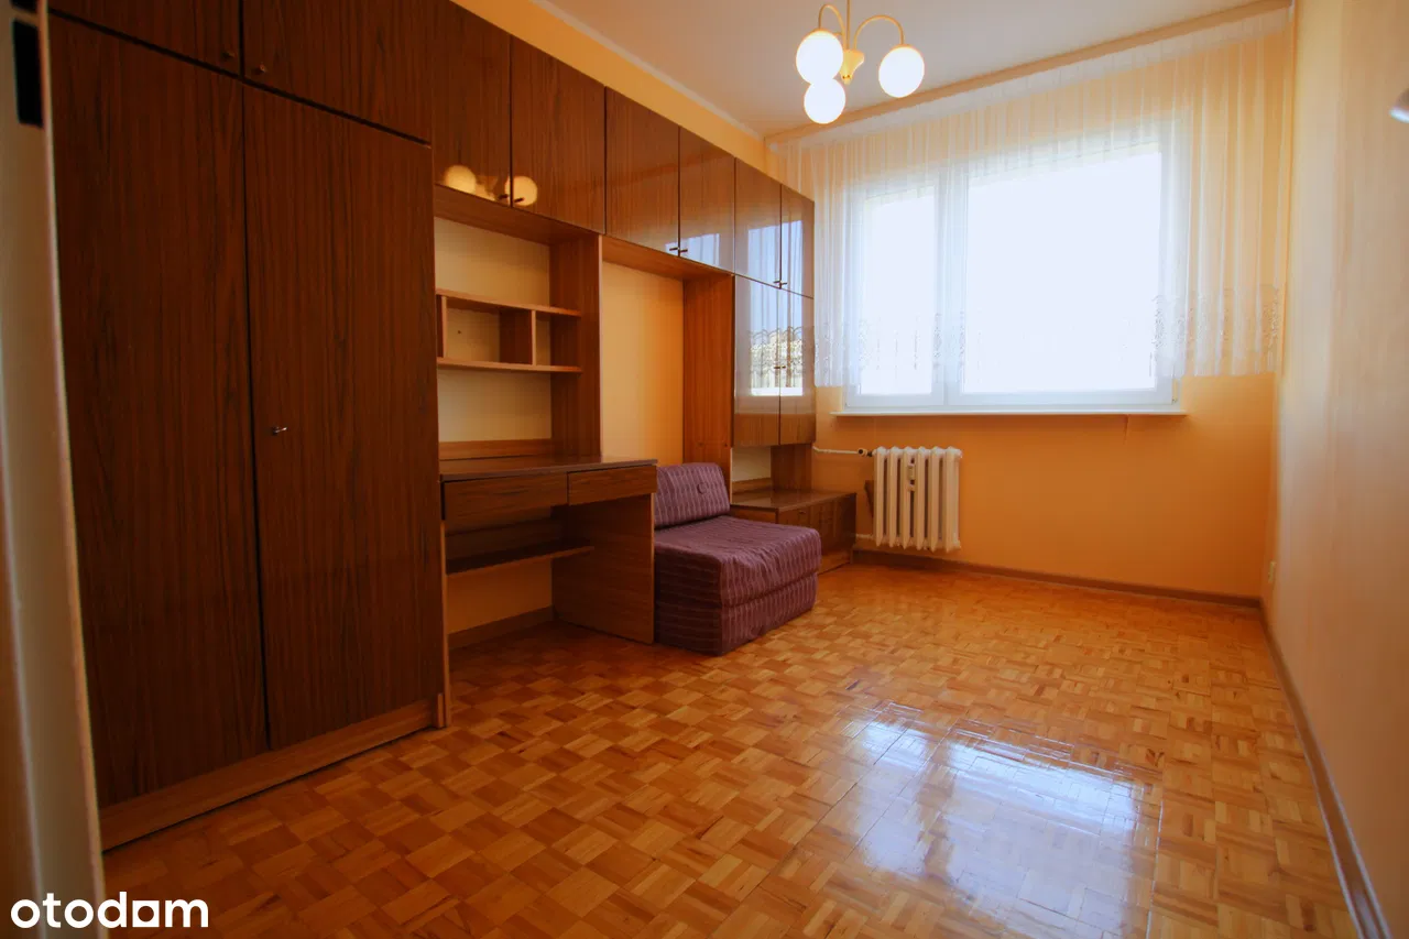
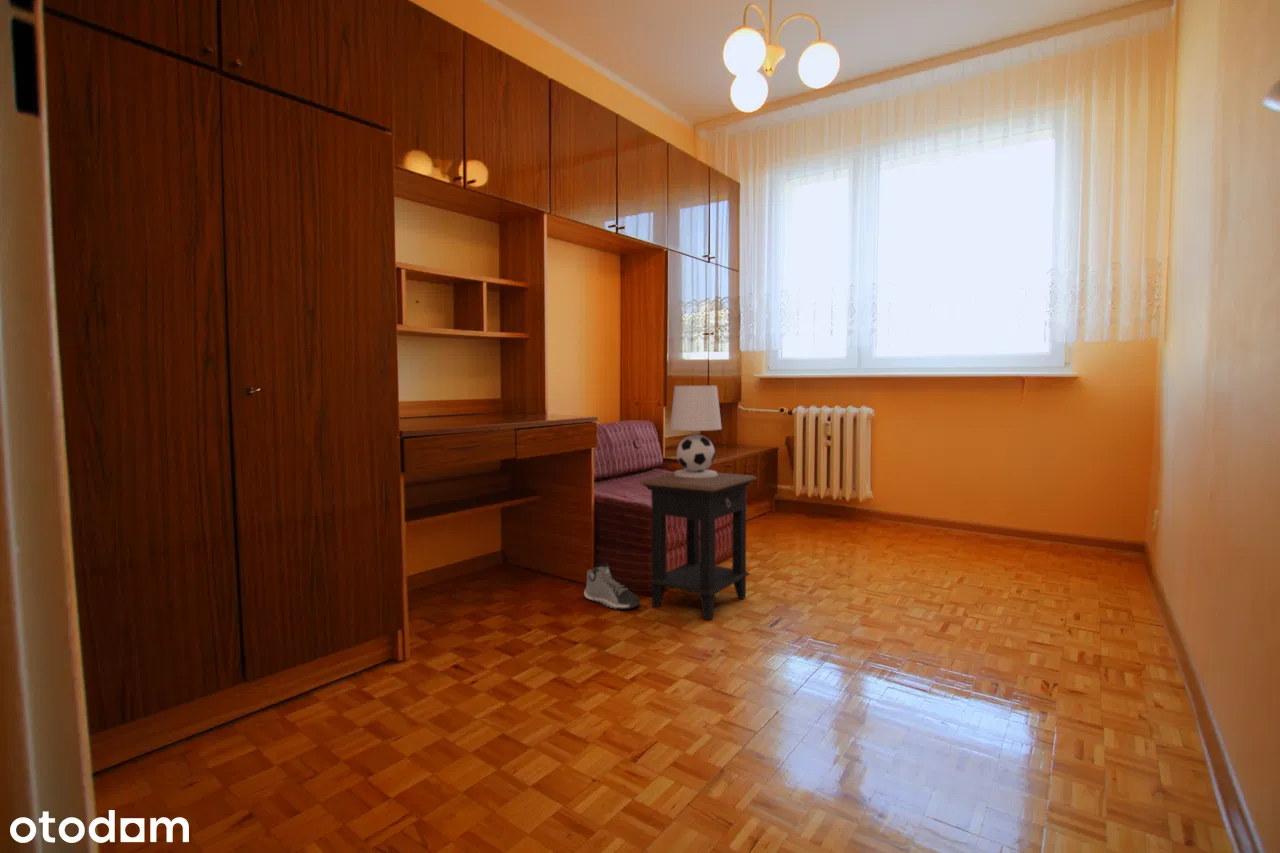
+ sneaker [583,561,641,610]
+ table lamp [669,385,723,478]
+ side table [639,472,758,621]
